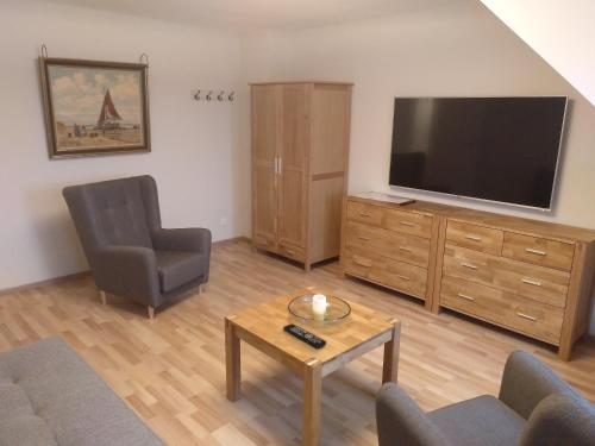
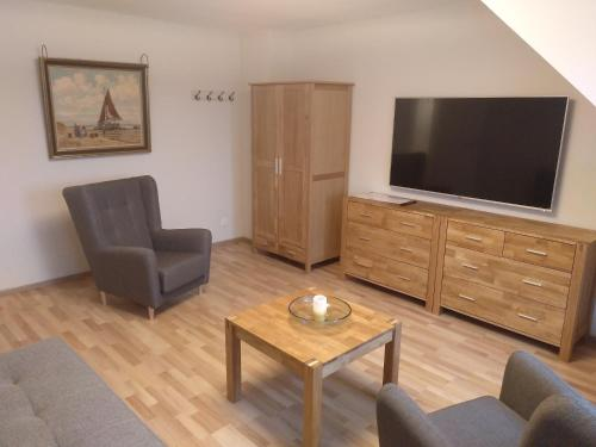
- remote control [282,322,327,350]
